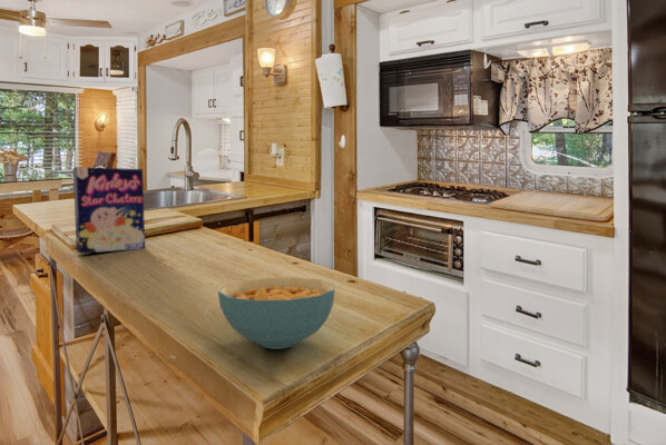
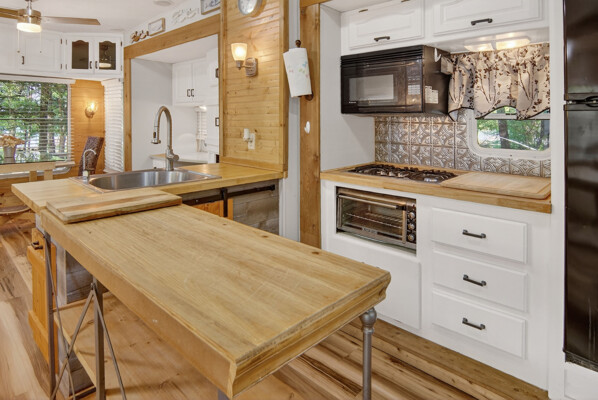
- cereal box [72,166,146,255]
- cereal bowl [217,276,336,350]
